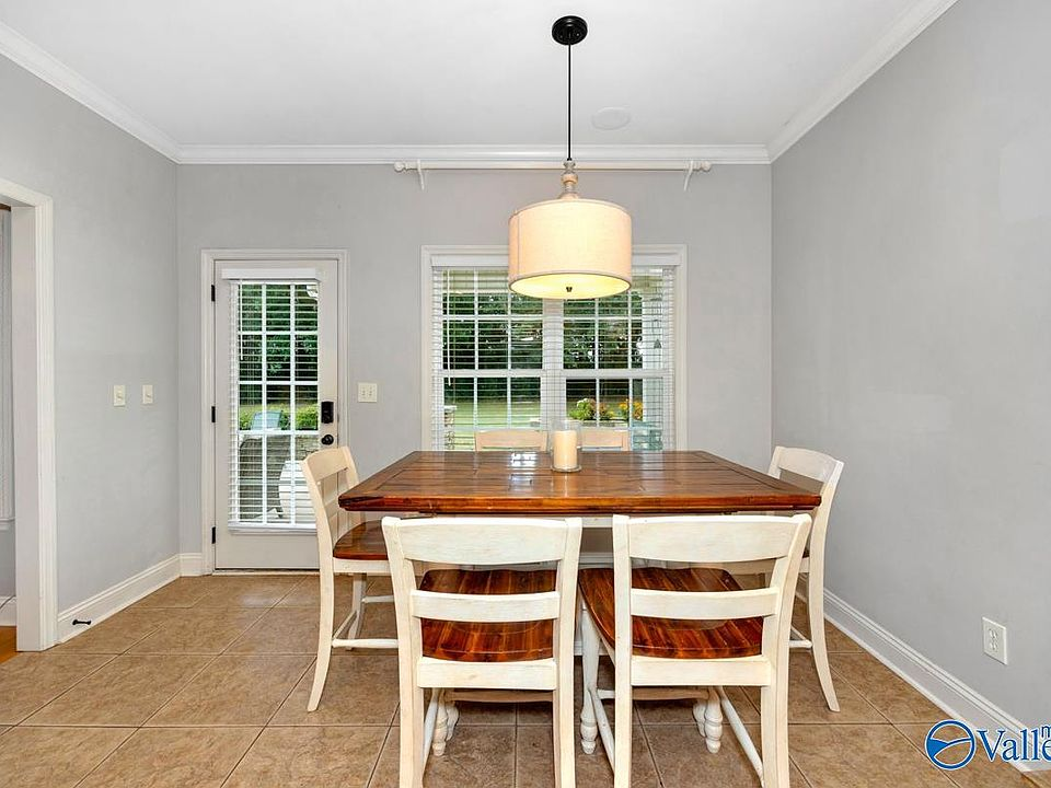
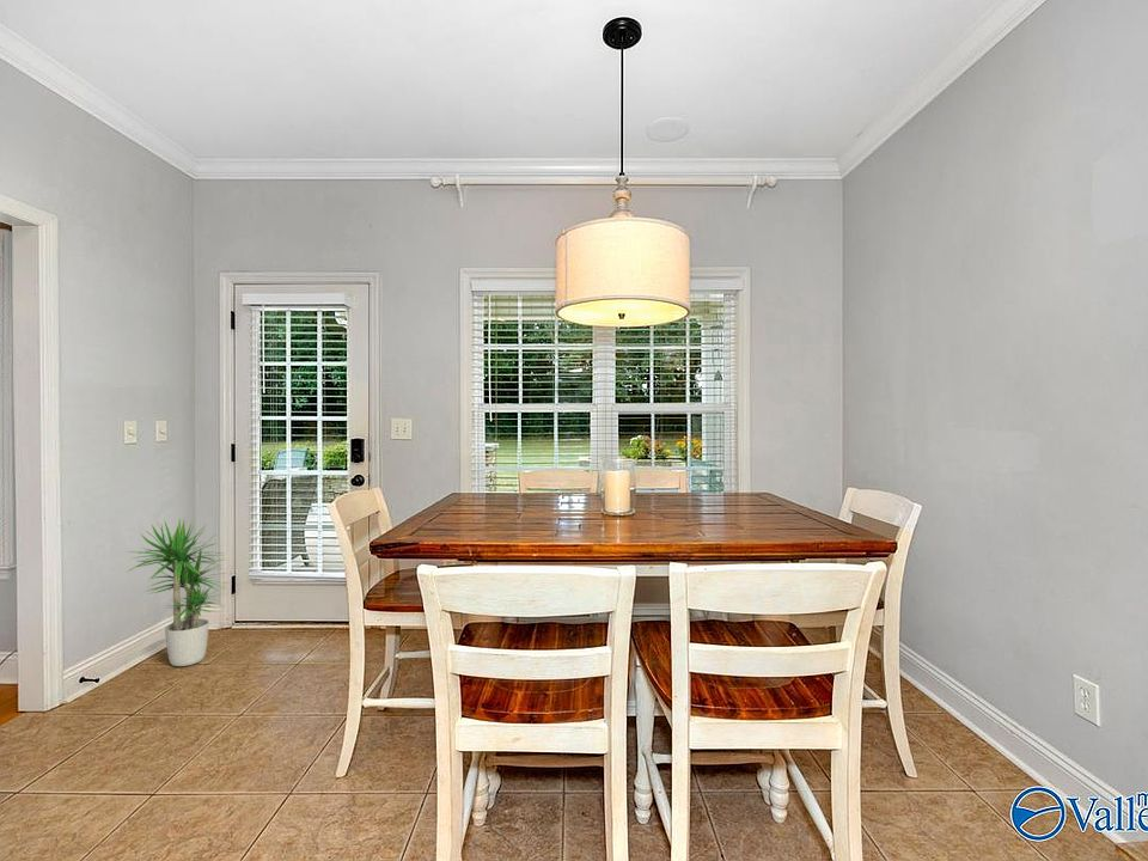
+ potted plant [127,518,230,667]
